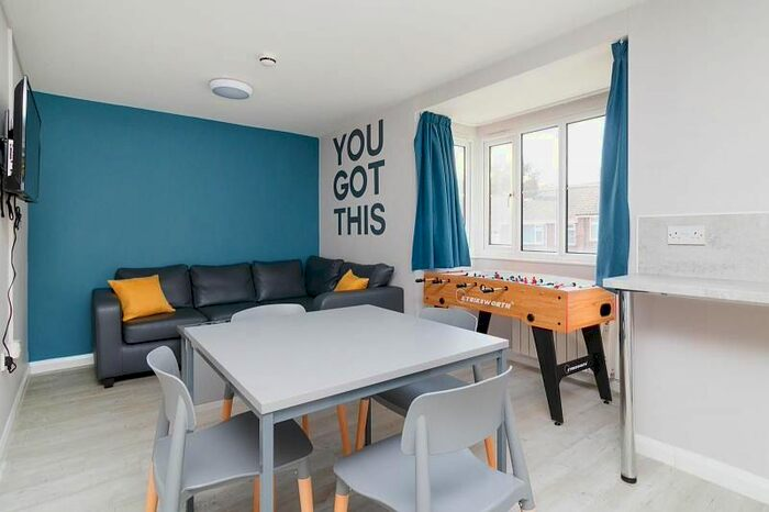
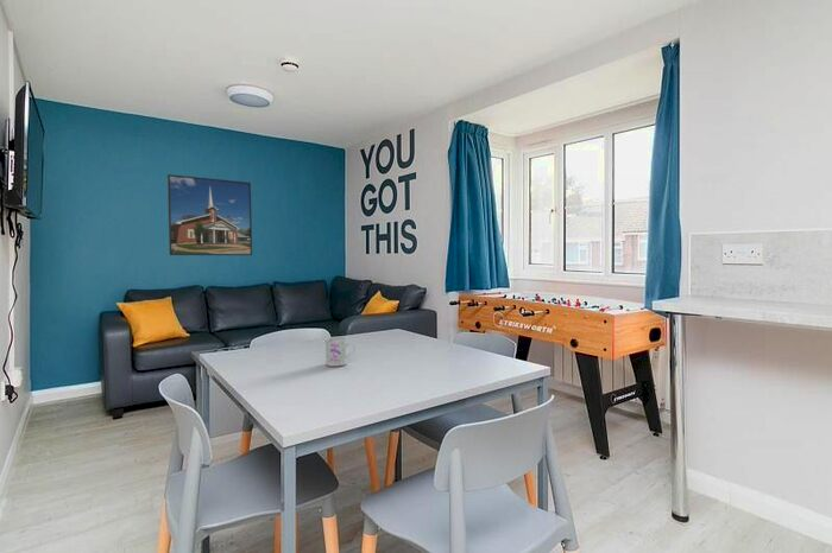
+ mug [324,336,357,368]
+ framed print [166,173,253,256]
